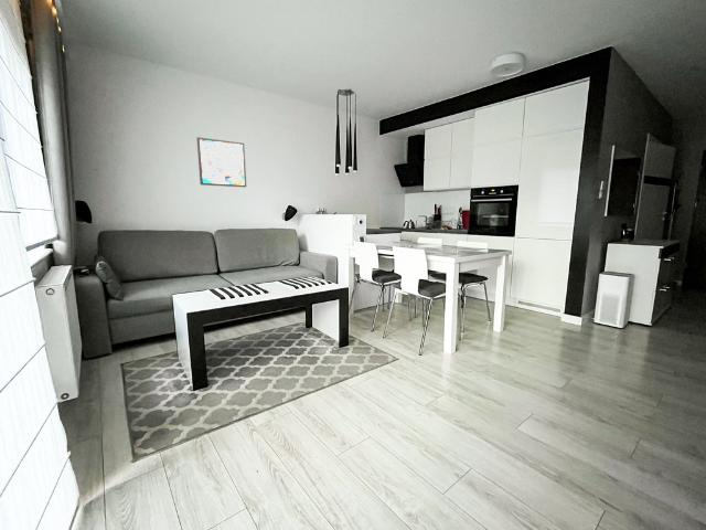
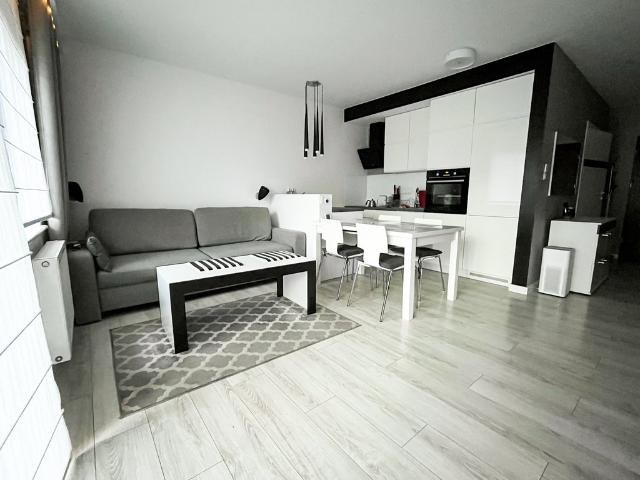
- wall art [196,136,247,188]
